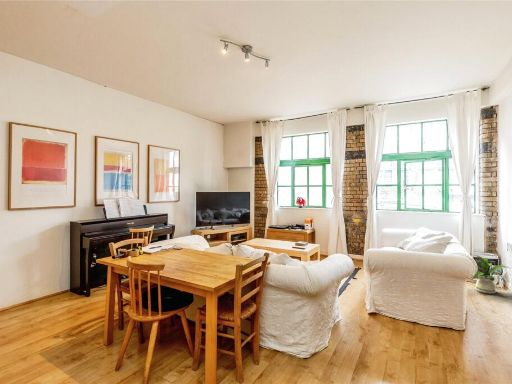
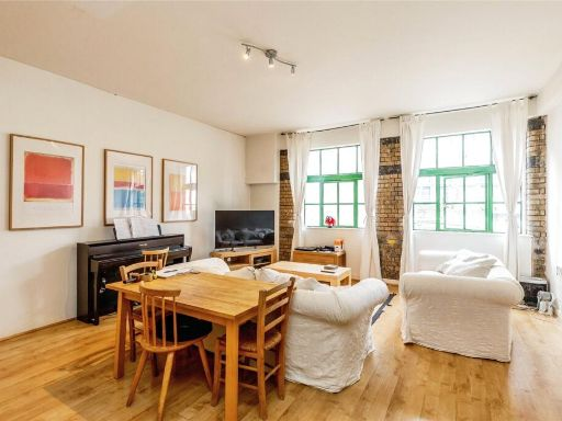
- house plant [469,253,511,295]
